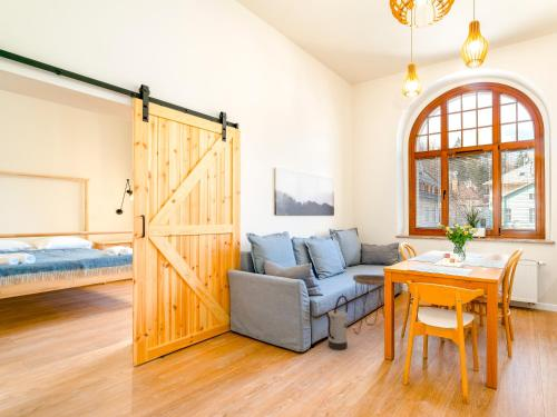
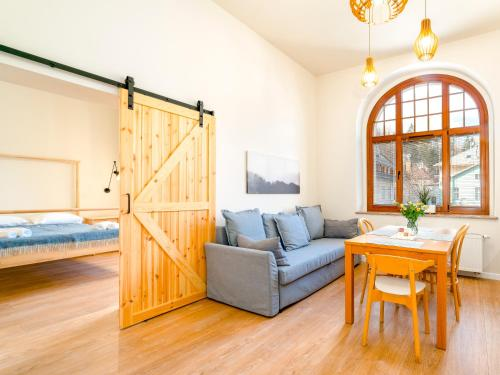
- watering can [324,295,349,351]
- side table [352,274,385,335]
